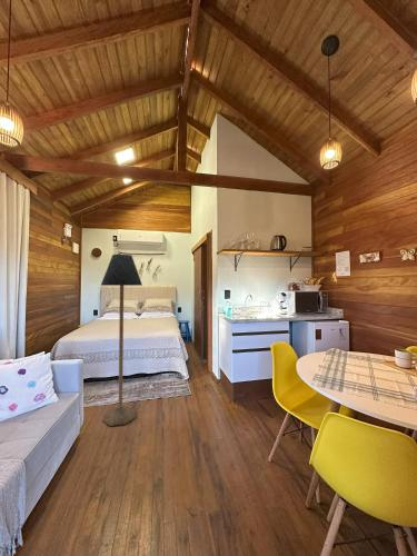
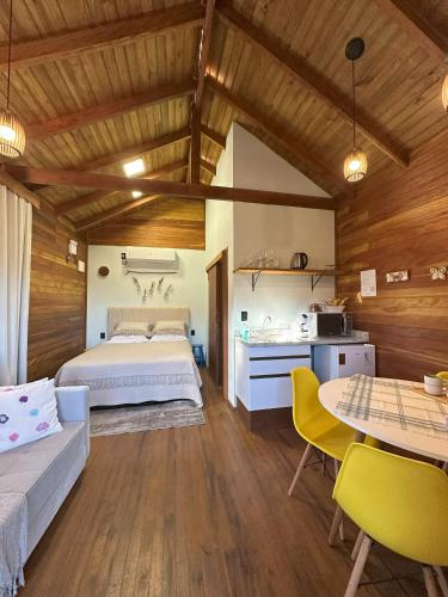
- floor lamp [100,254,143,427]
